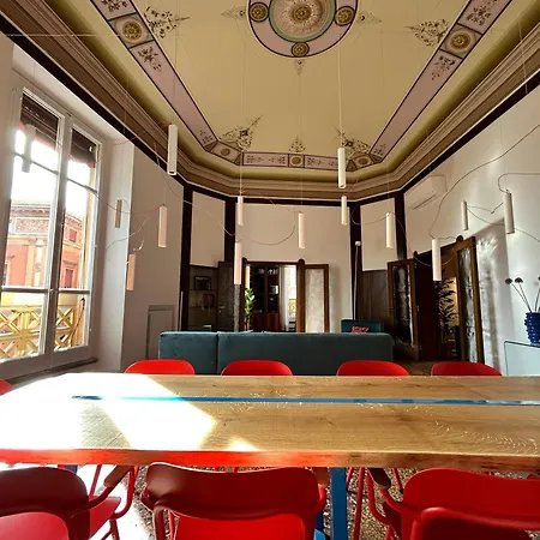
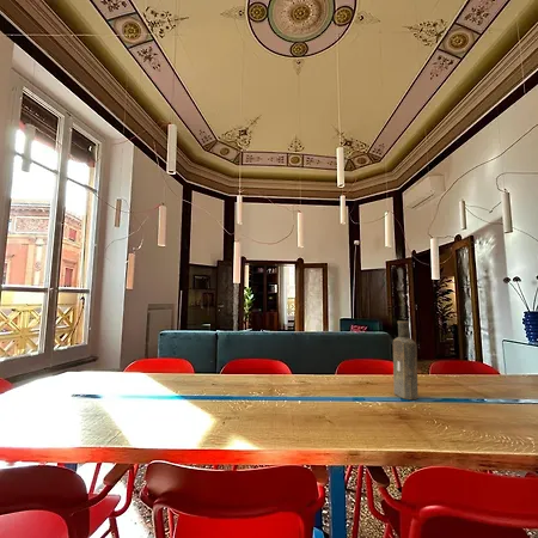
+ bottle [392,320,420,401]
